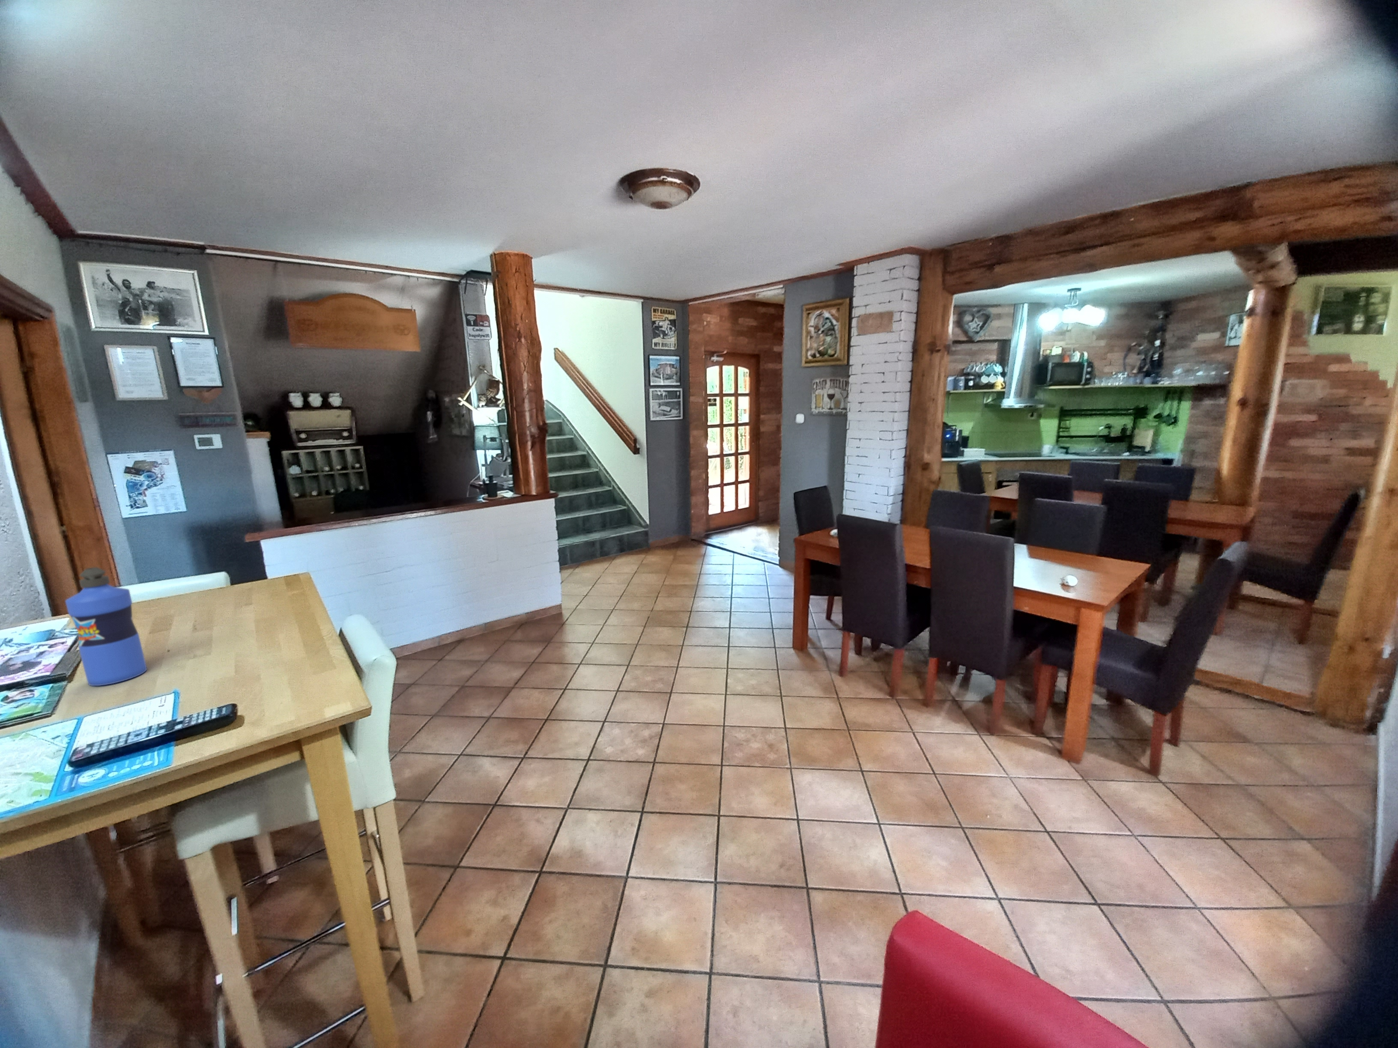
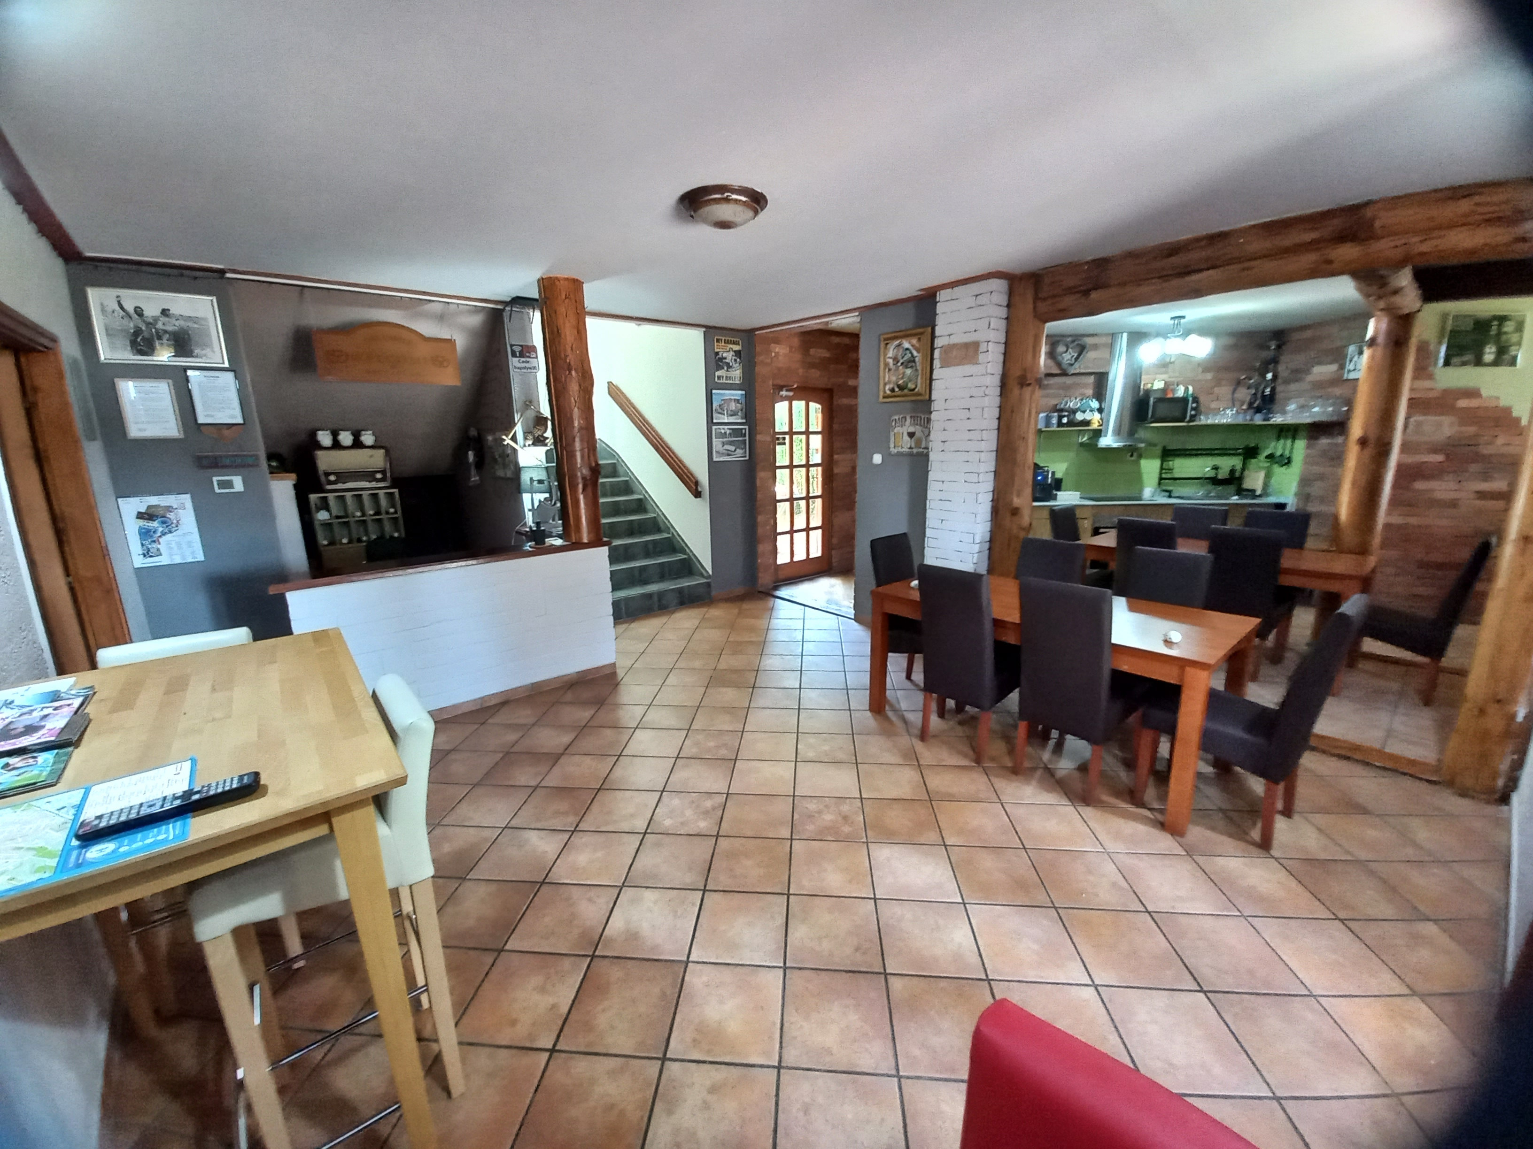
- water bottle [65,567,148,686]
